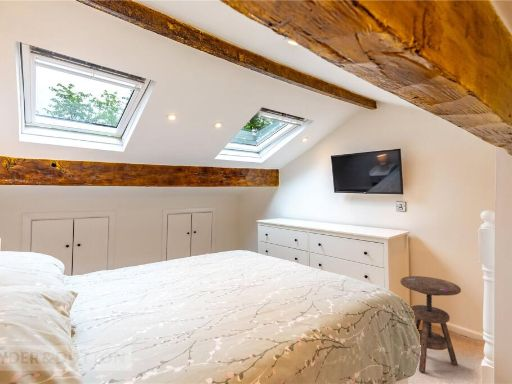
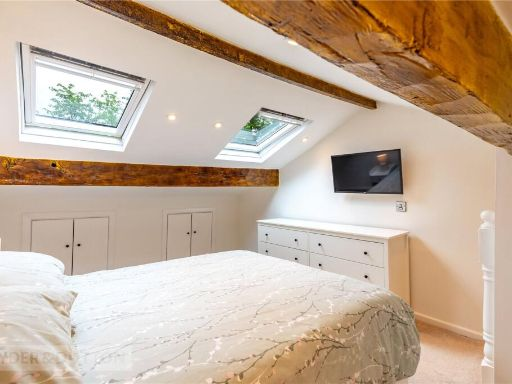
- side table [399,275,462,373]
